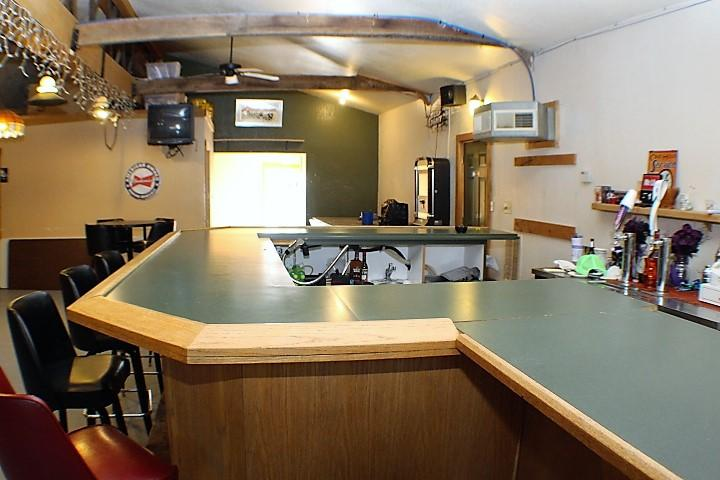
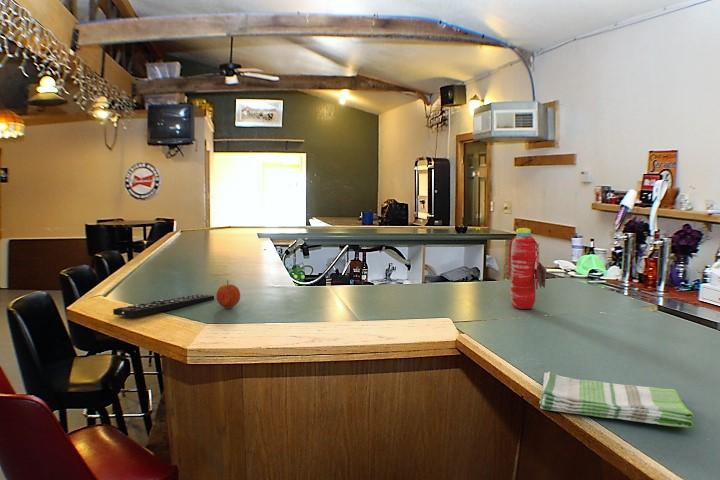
+ remote control [112,293,215,318]
+ water bottle [508,227,548,310]
+ fruit [215,280,241,309]
+ dish towel [539,371,695,429]
